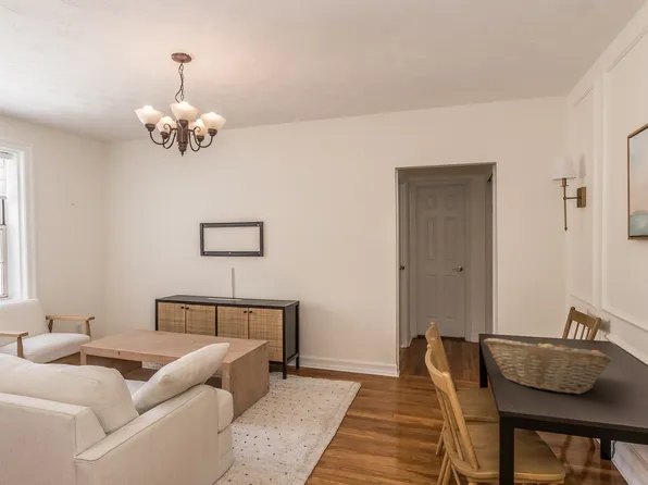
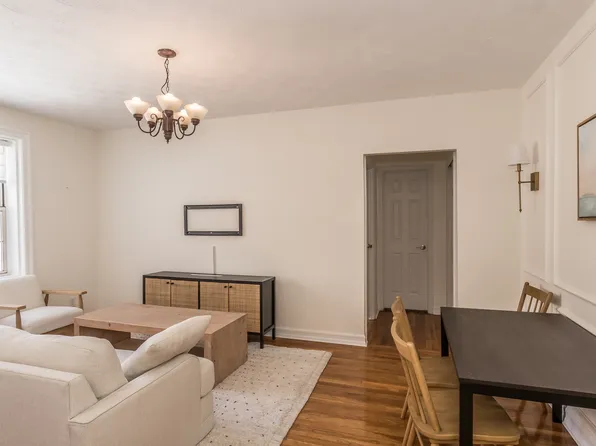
- fruit basket [483,337,613,395]
